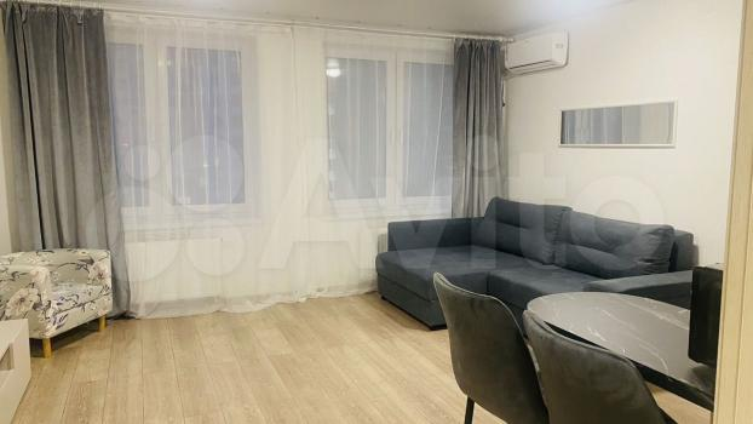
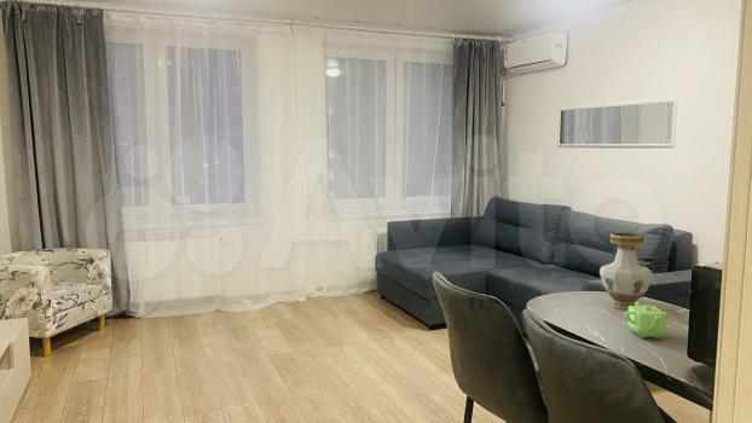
+ teapot [623,301,671,340]
+ vase [598,231,654,311]
